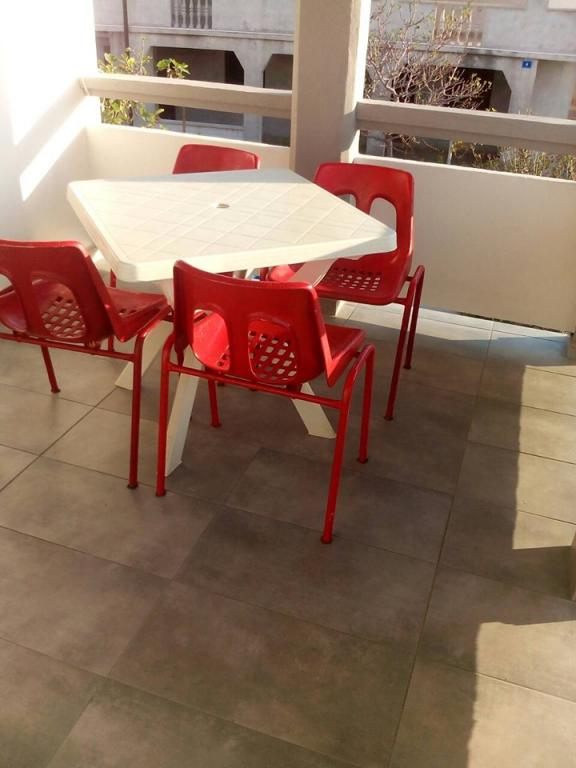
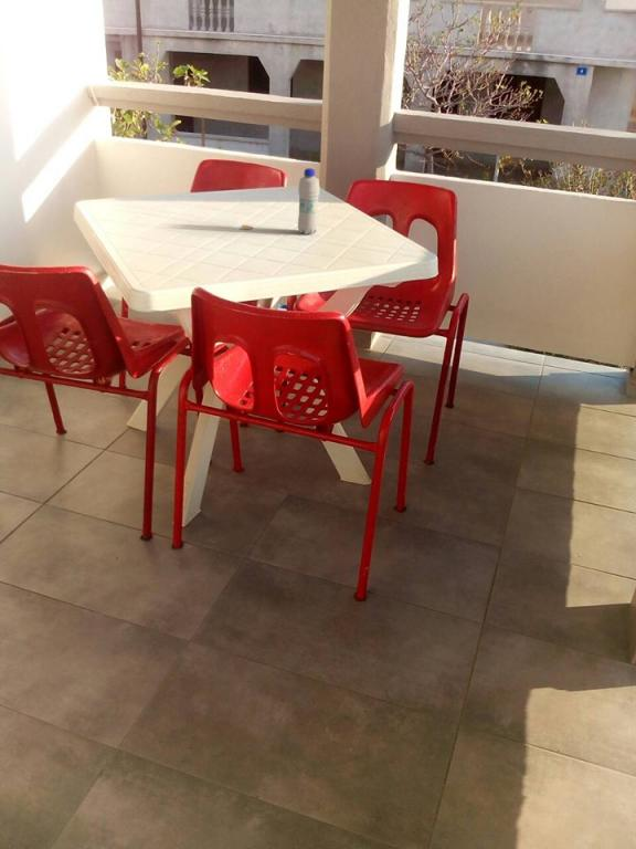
+ bottle [297,167,321,235]
